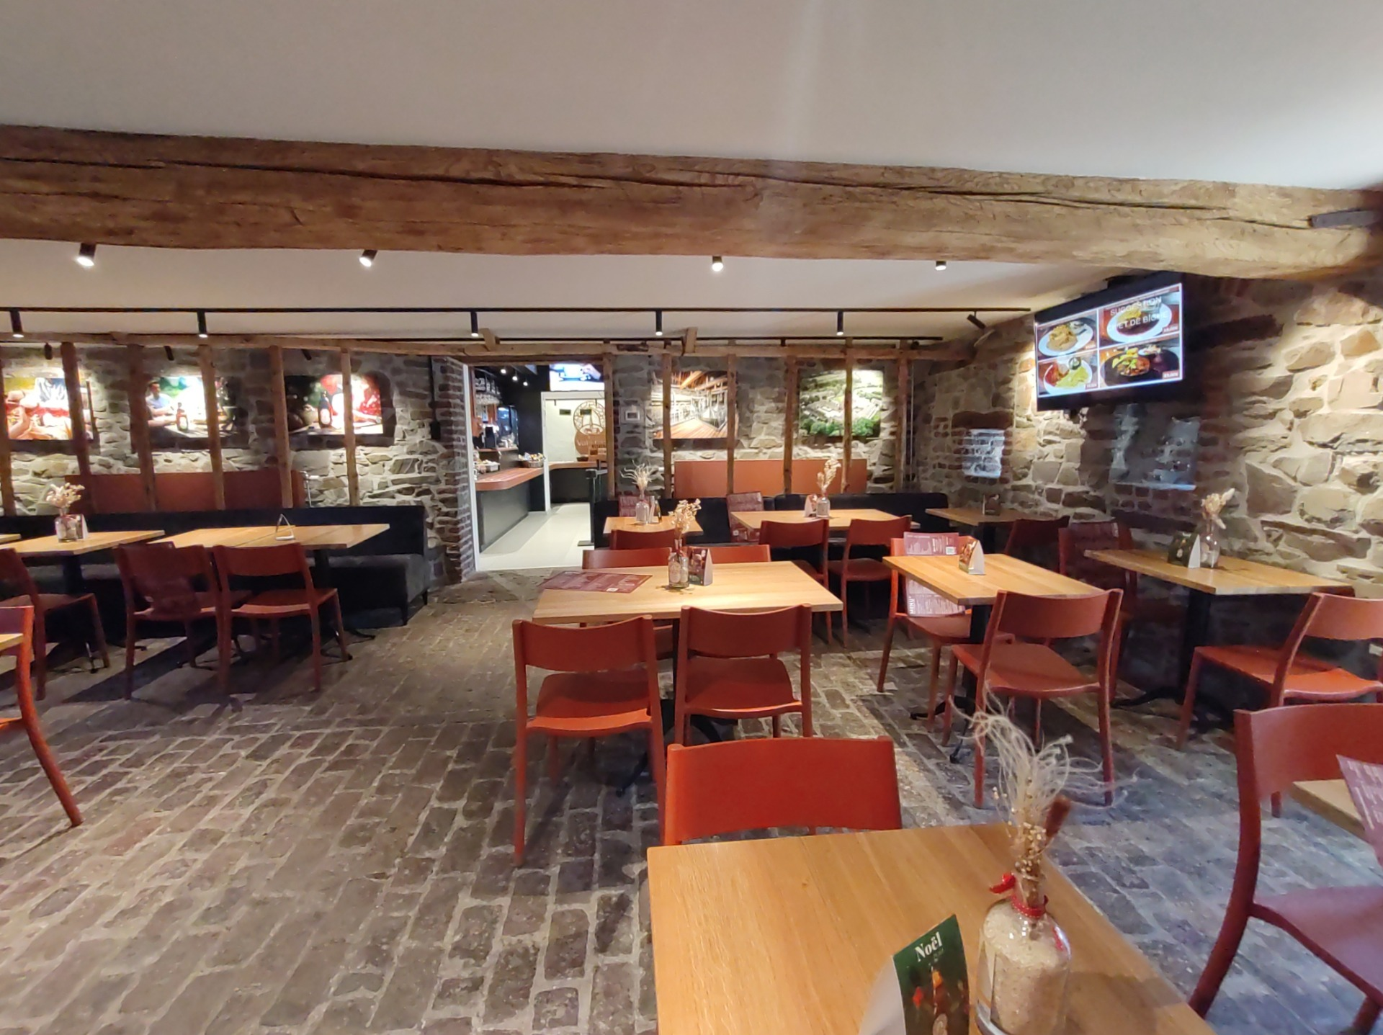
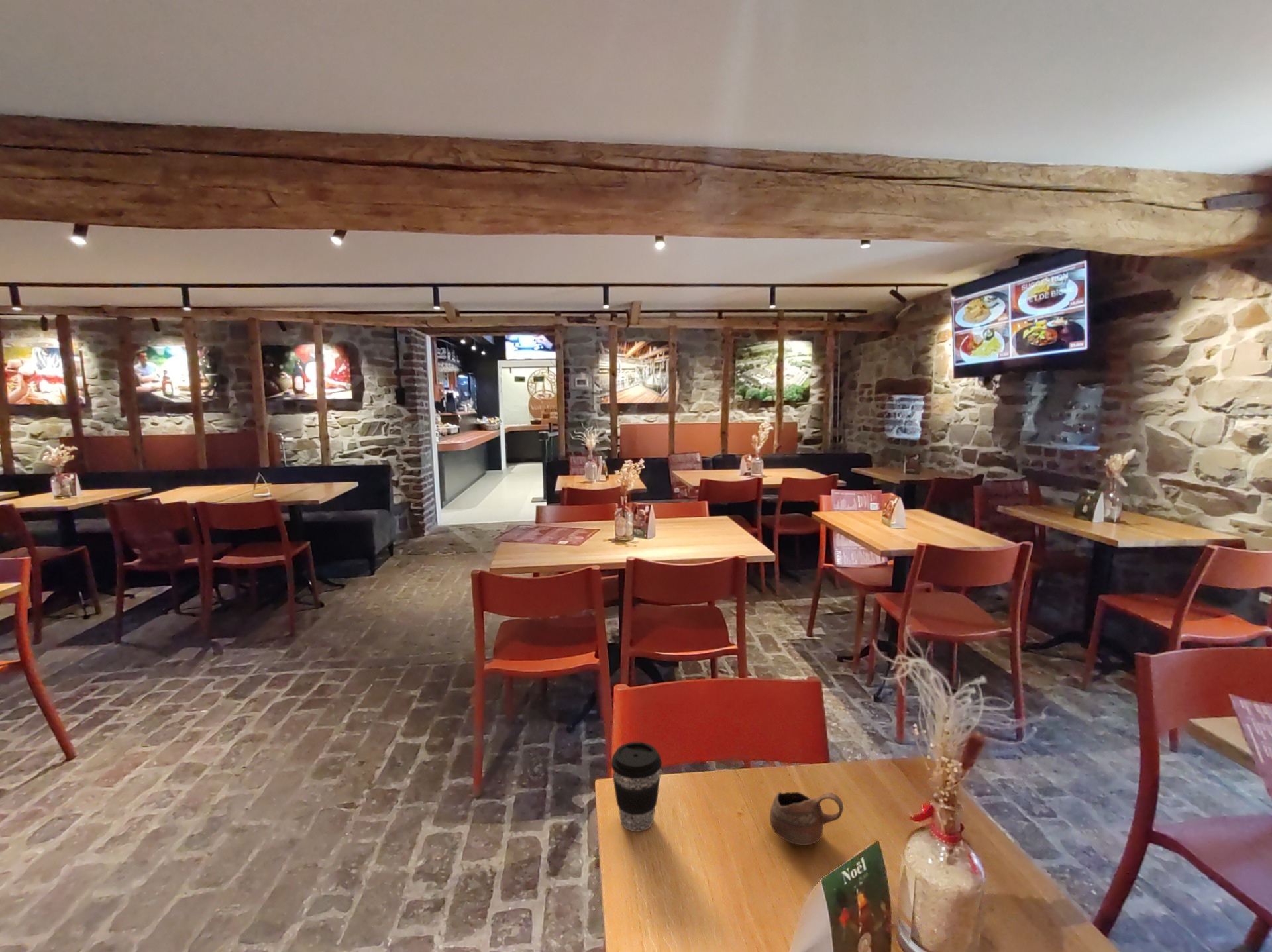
+ cup [769,791,844,846]
+ coffee cup [610,741,663,832]
